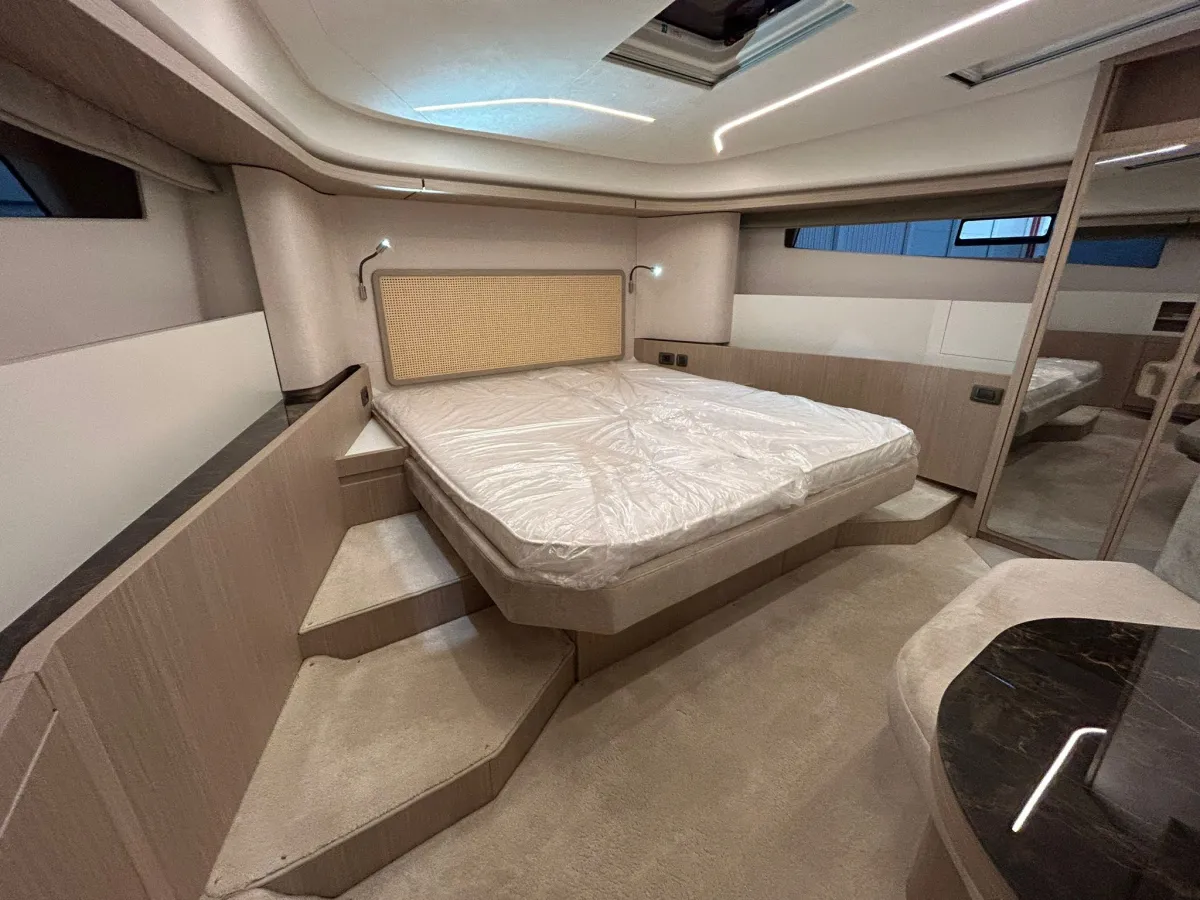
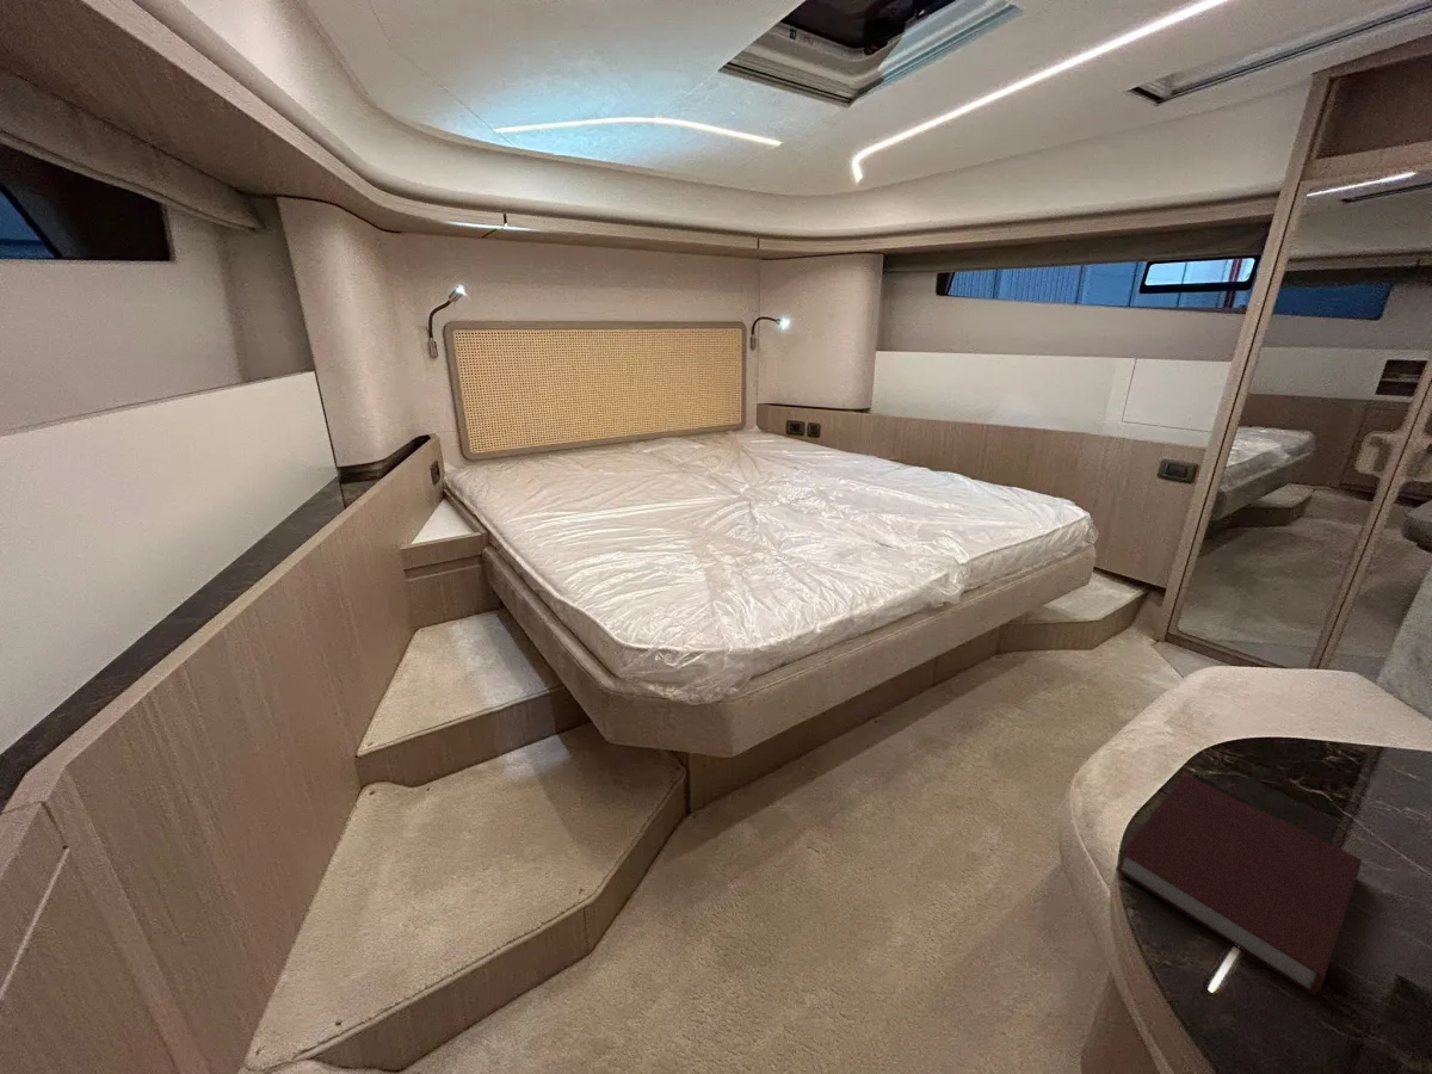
+ notebook [1115,773,1363,996]
